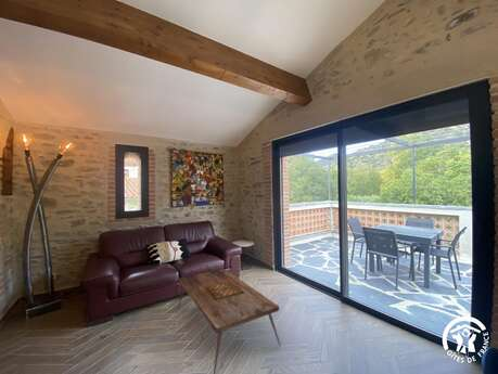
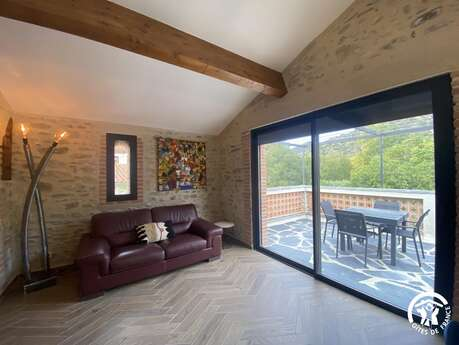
- coffee table [177,268,282,374]
